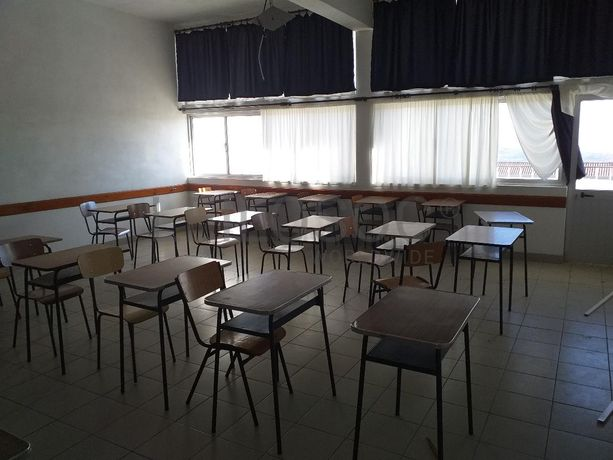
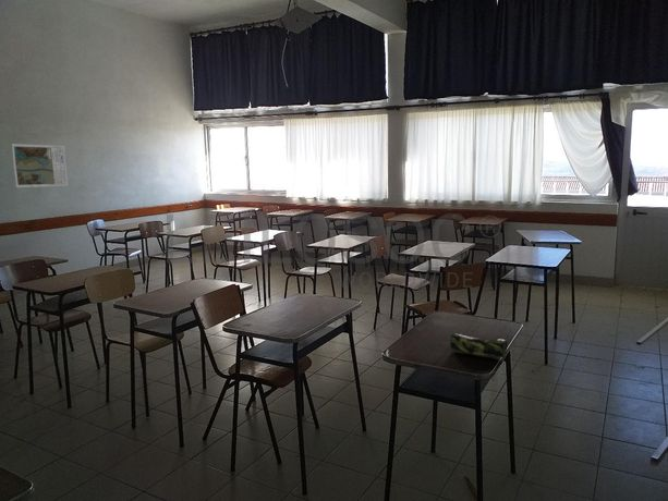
+ map [11,143,69,188]
+ pencil case [448,332,508,359]
